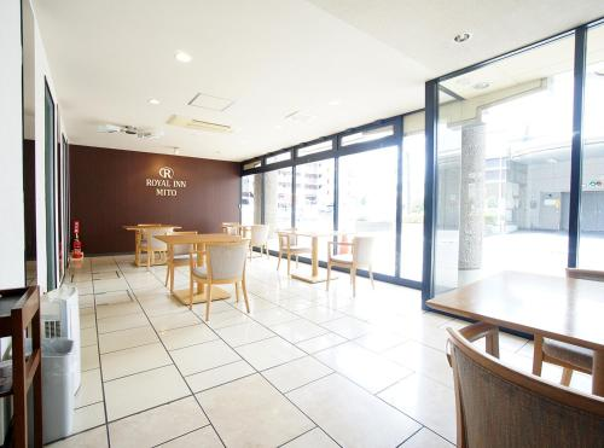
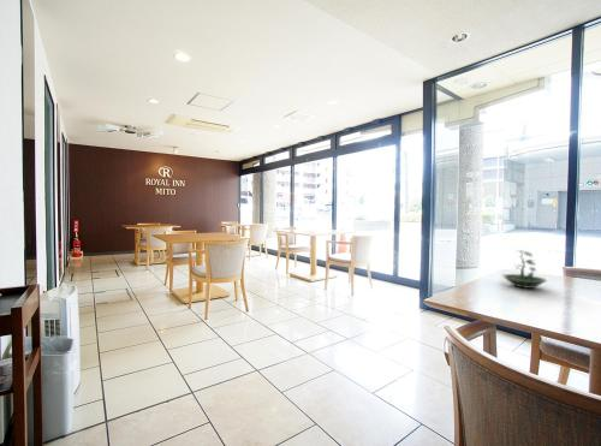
+ terrarium [501,249,548,290]
